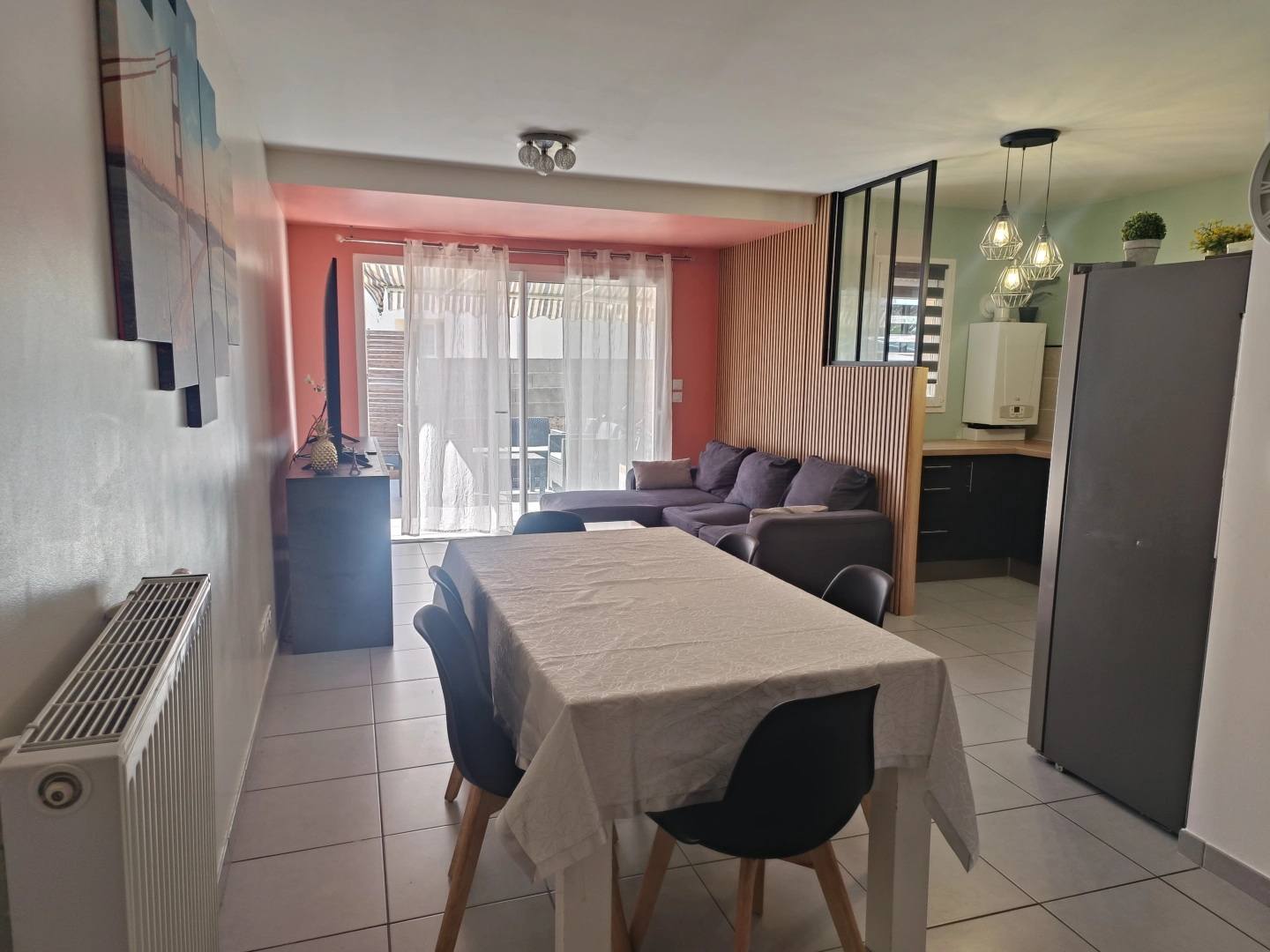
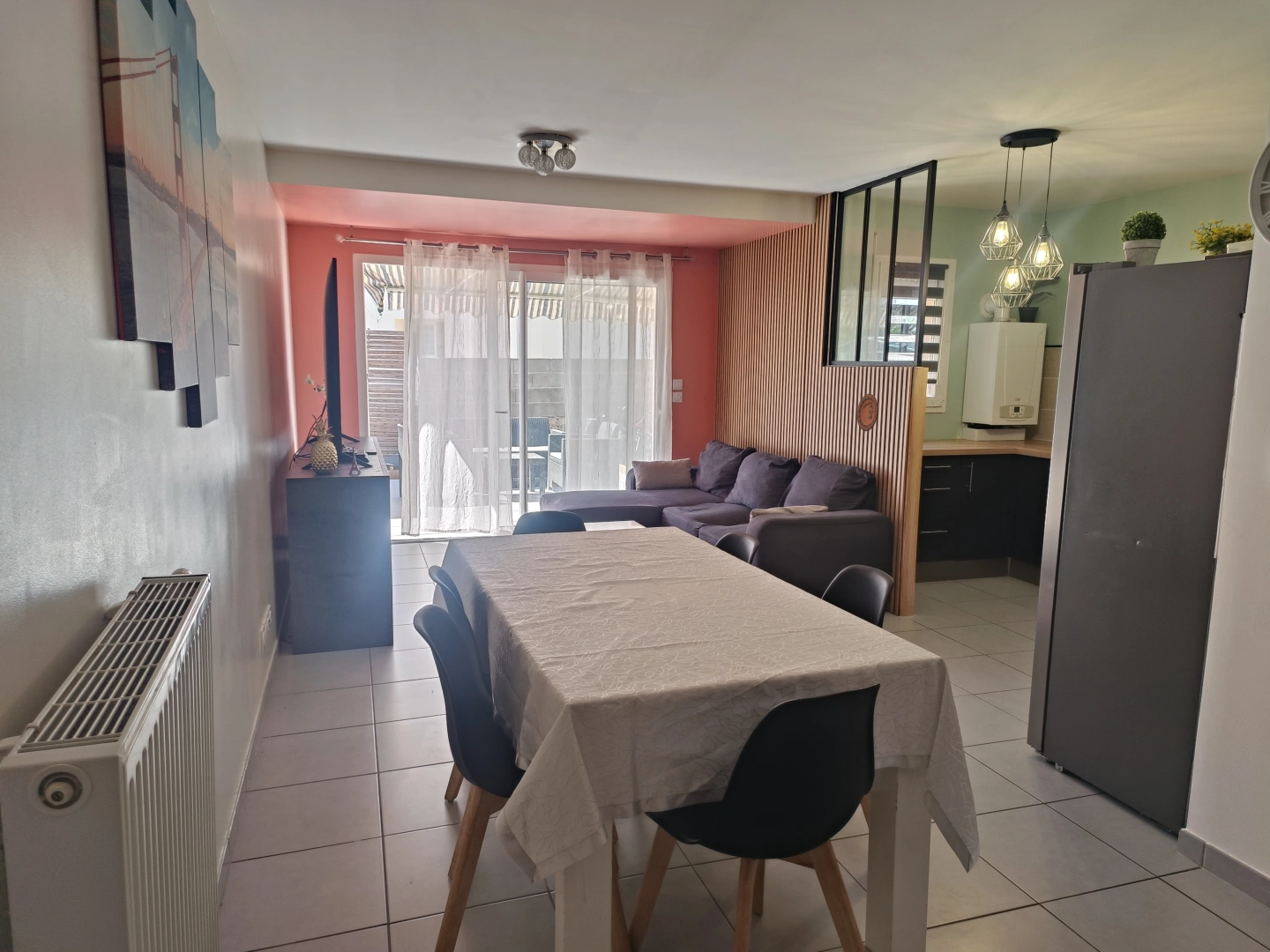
+ decorative plate [855,393,879,432]
